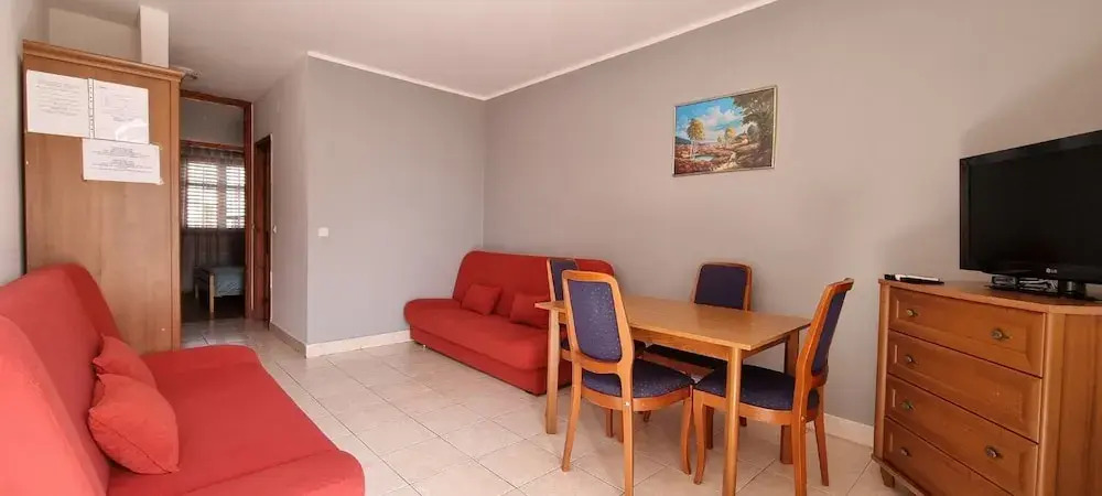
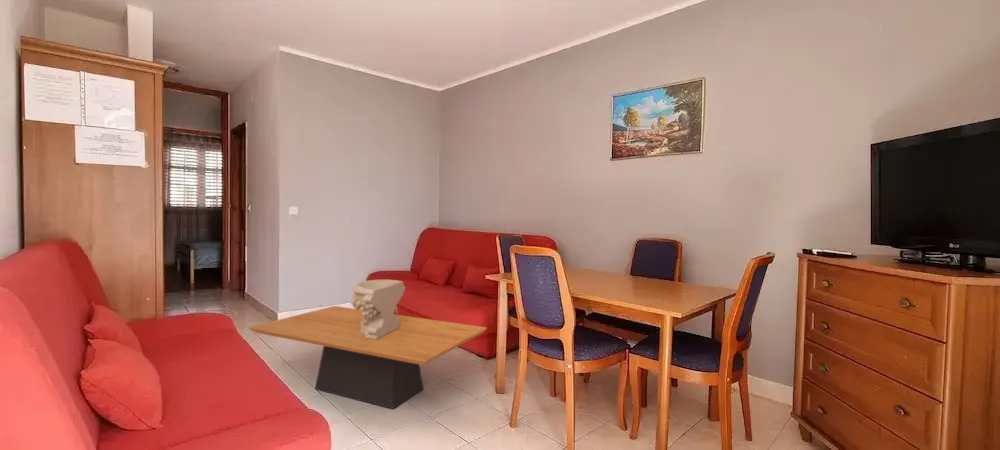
+ coffee table [248,305,488,410]
+ decorative bowl [350,279,406,339]
